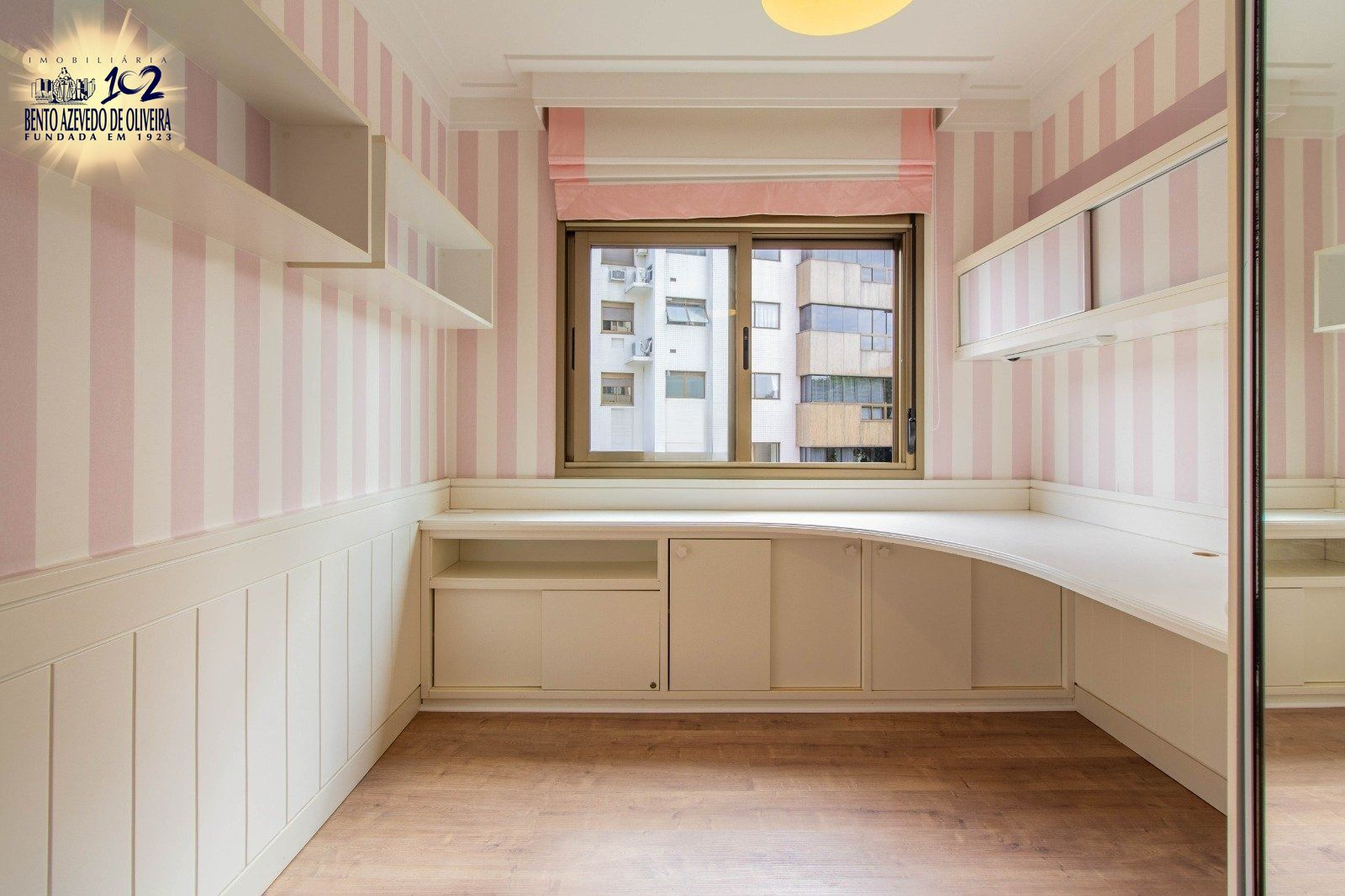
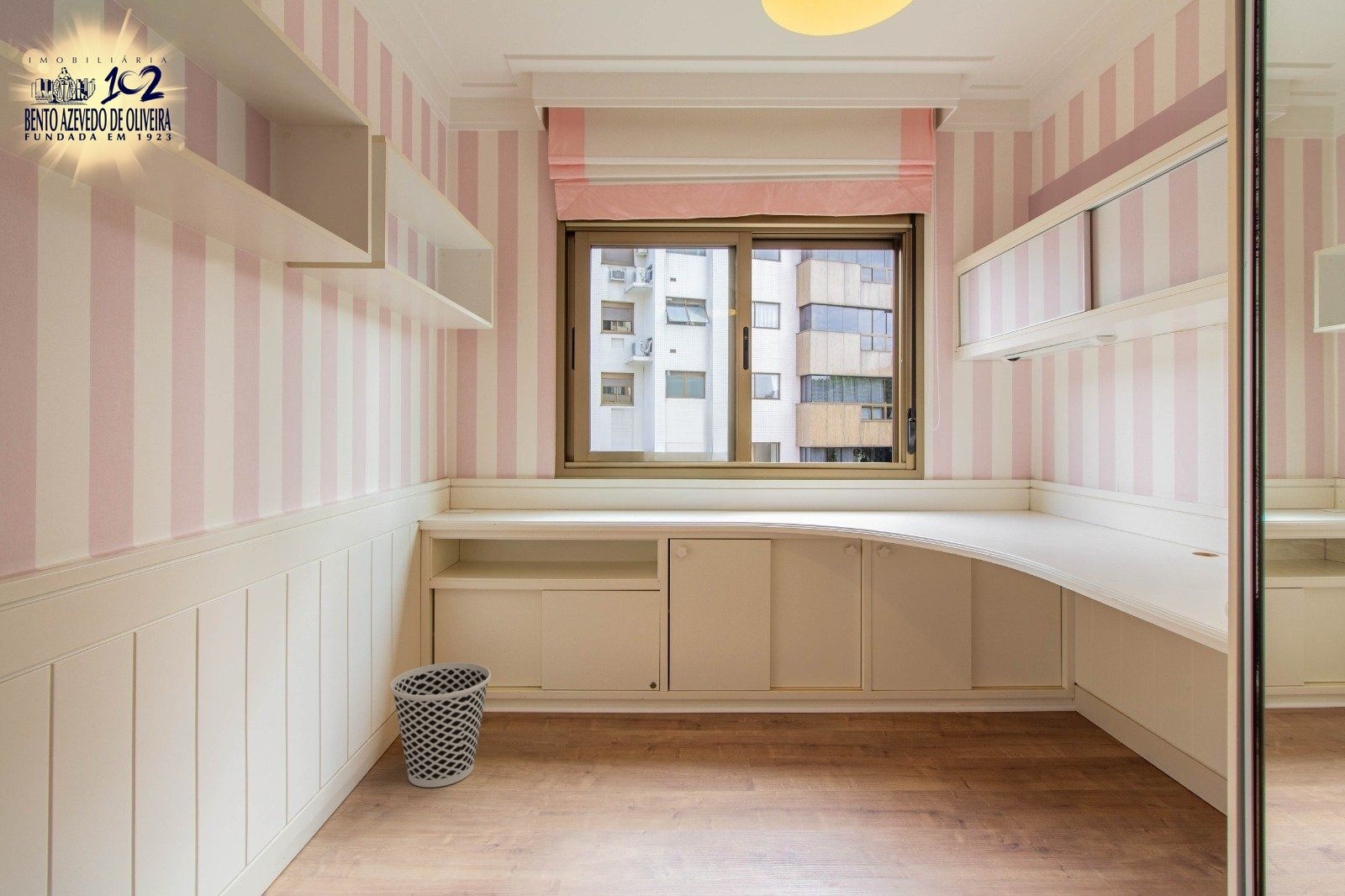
+ wastebasket [389,661,492,788]
